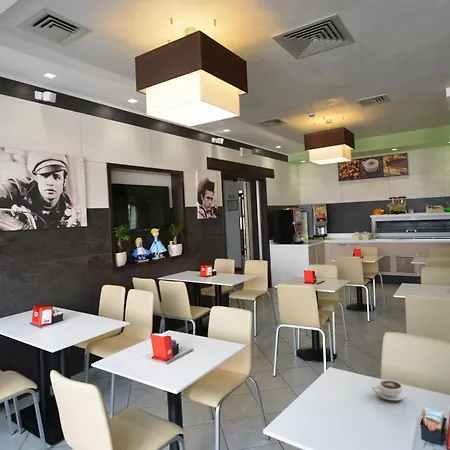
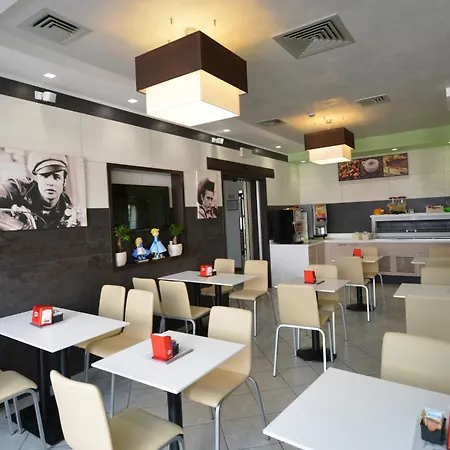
- cappuccino [370,379,405,401]
